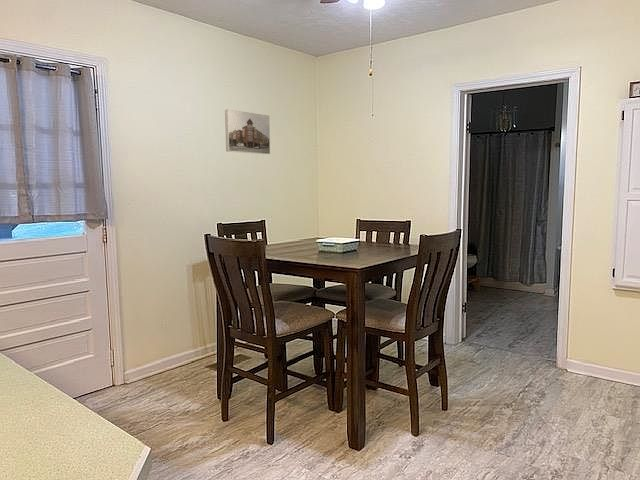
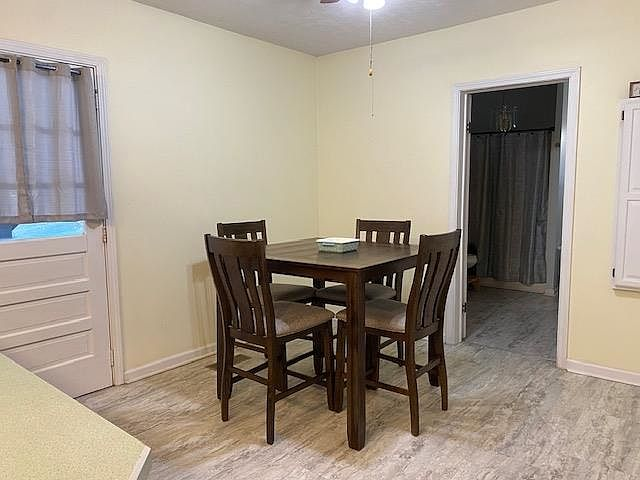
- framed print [224,108,271,155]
